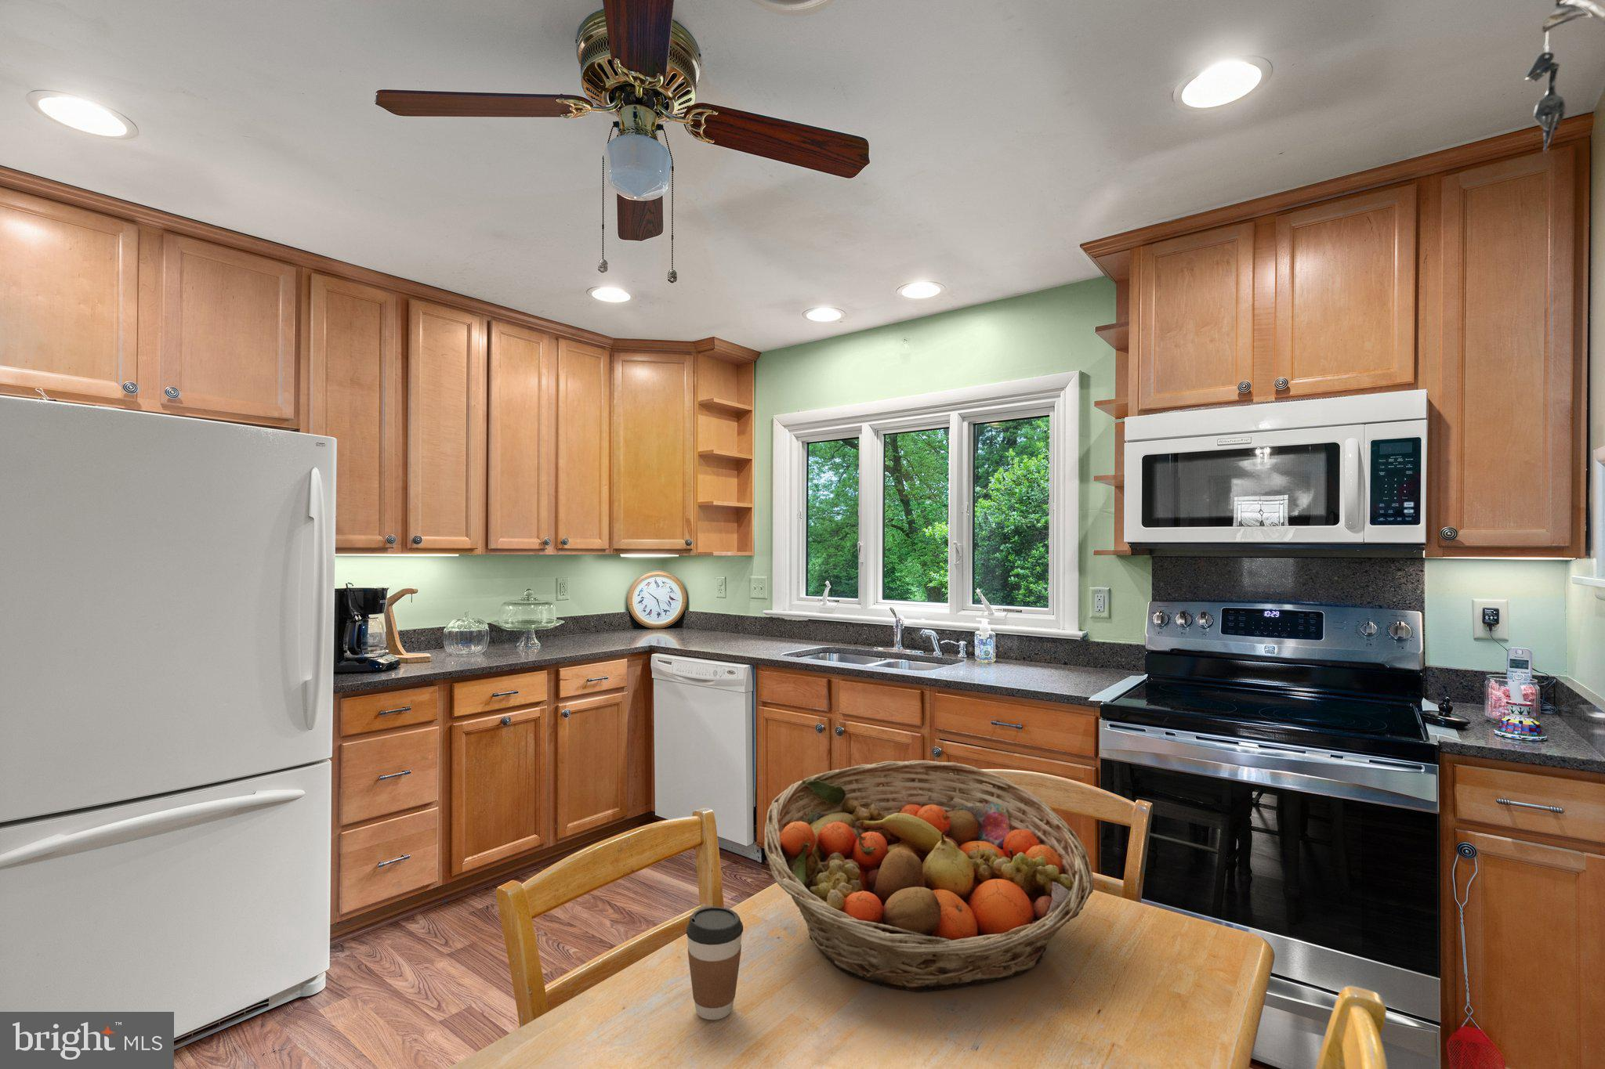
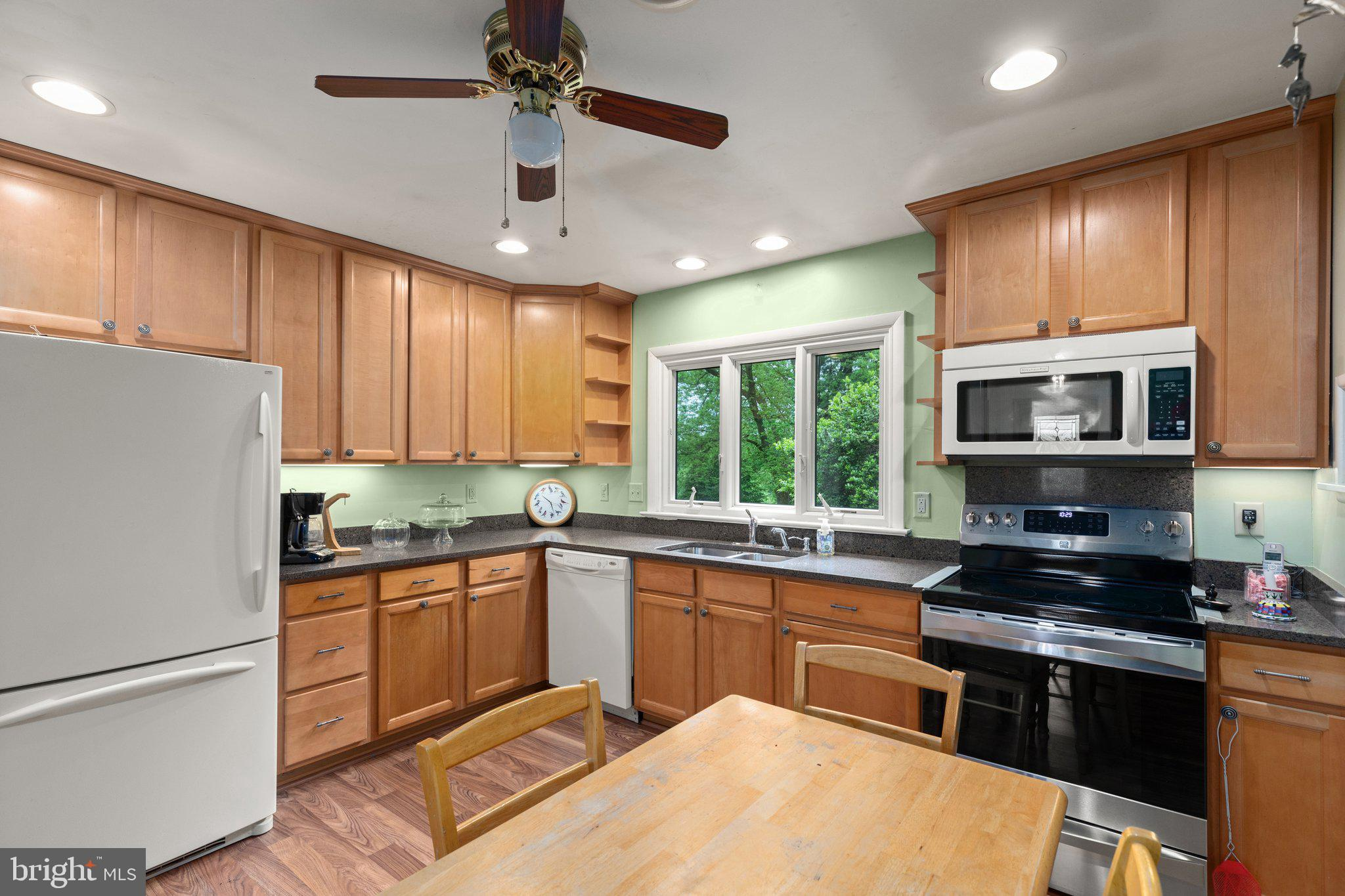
- coffee cup [685,906,743,1020]
- fruit basket [764,760,1094,993]
